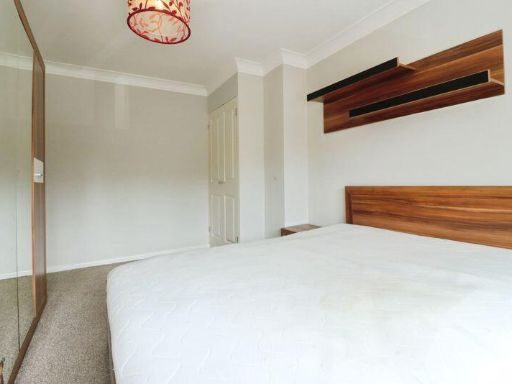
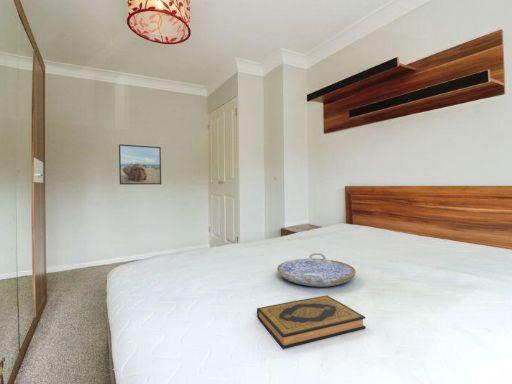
+ hardback book [256,295,367,350]
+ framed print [118,143,162,186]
+ serving tray [276,252,357,288]
